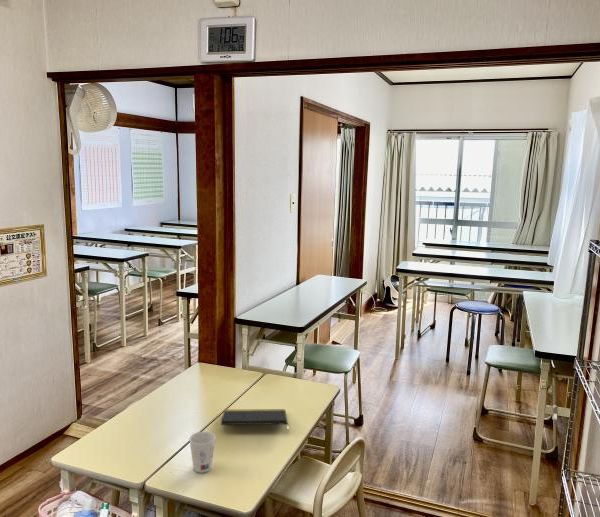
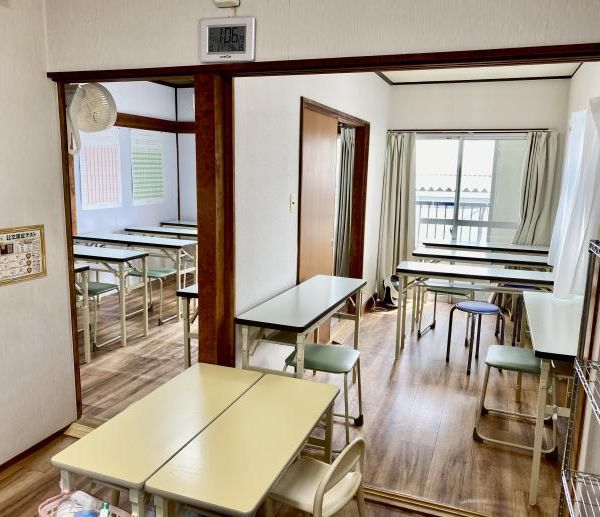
- notepad [220,408,290,433]
- cup [188,431,216,474]
